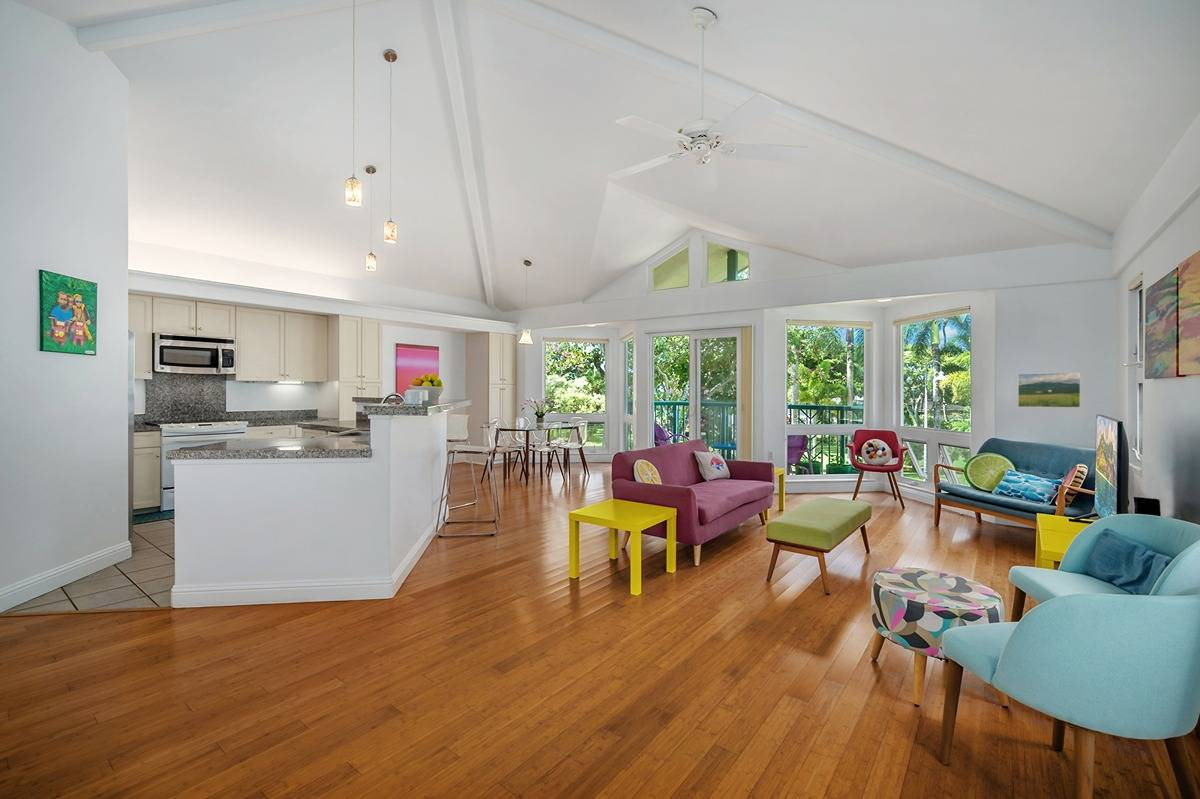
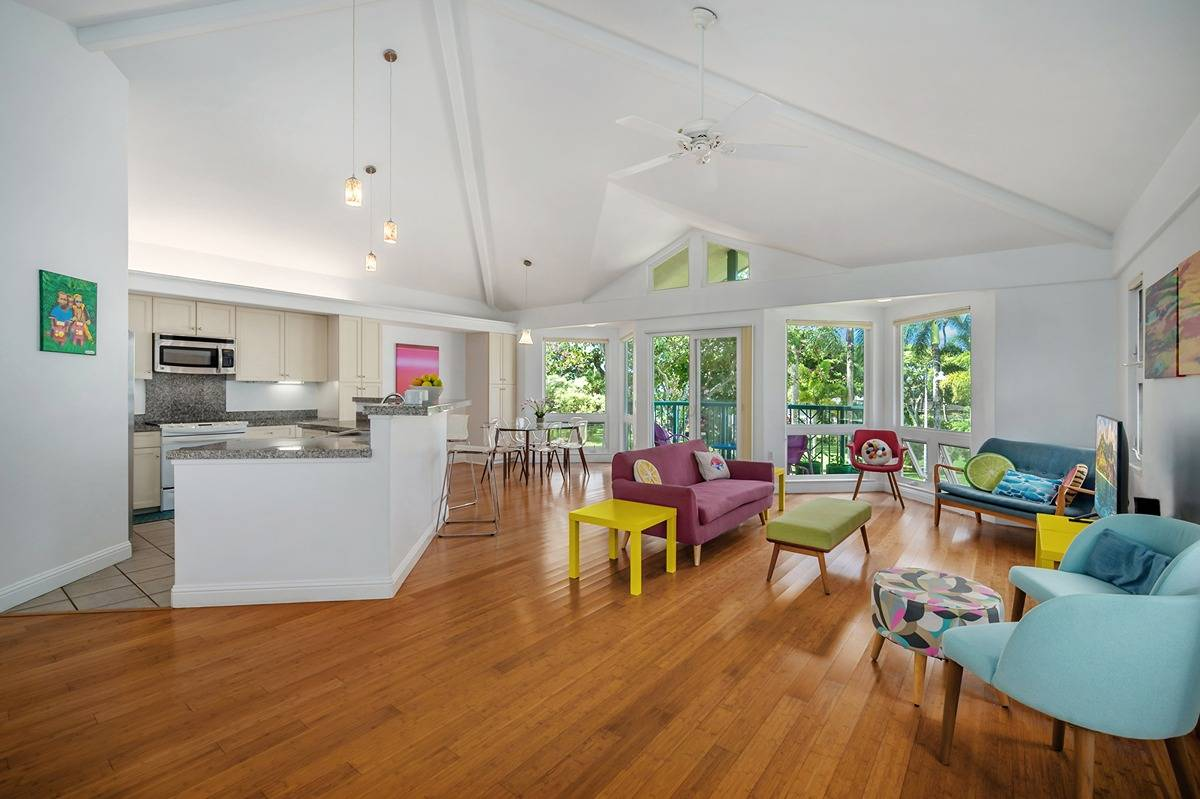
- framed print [1017,371,1082,409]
